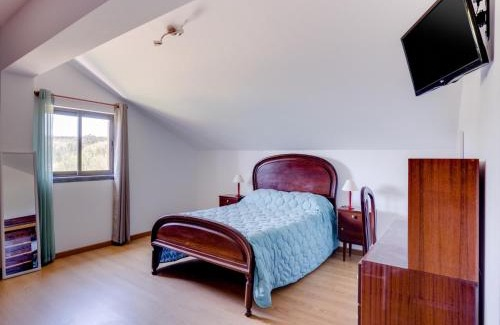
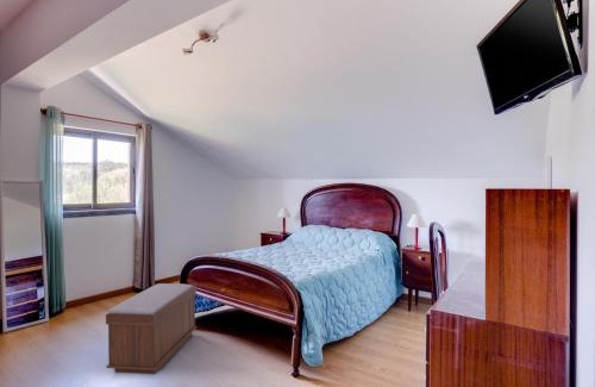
+ bench [105,282,198,375]
